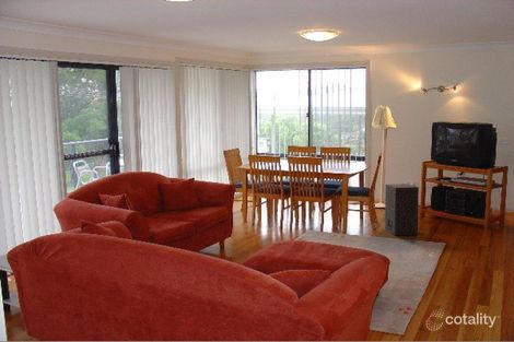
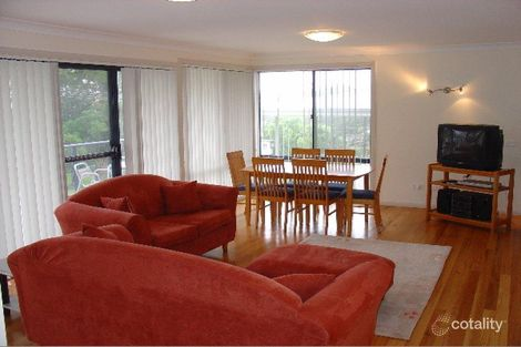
- speaker [384,182,420,236]
- floor lamp [371,104,397,209]
